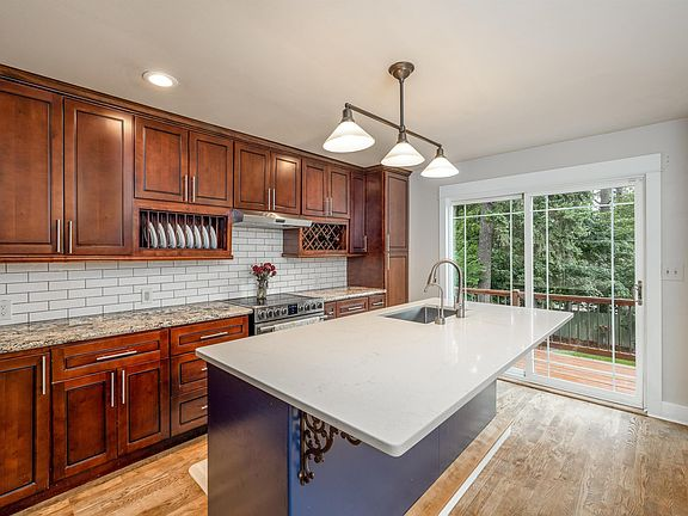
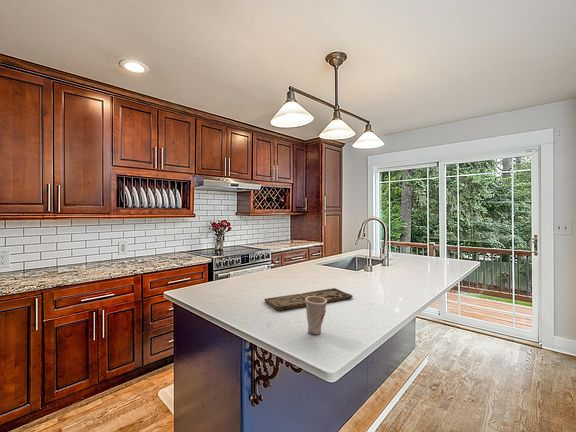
+ cutting board [263,287,354,311]
+ cup [305,296,328,335]
